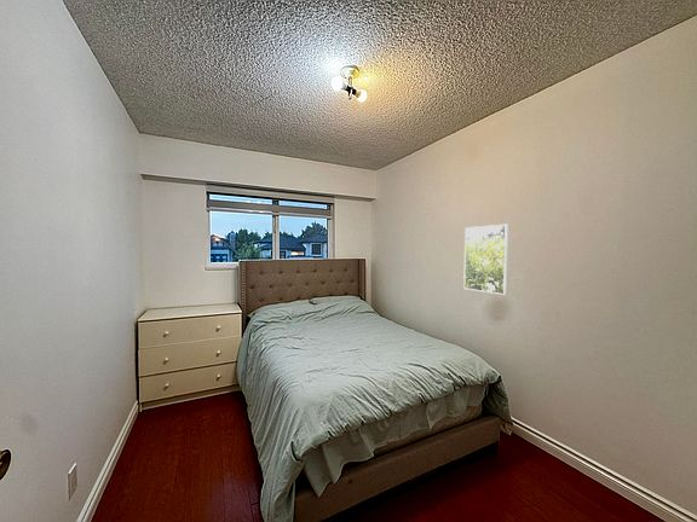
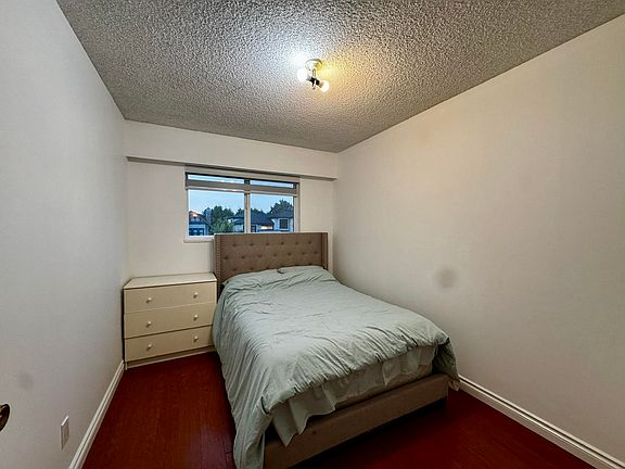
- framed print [462,224,509,296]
